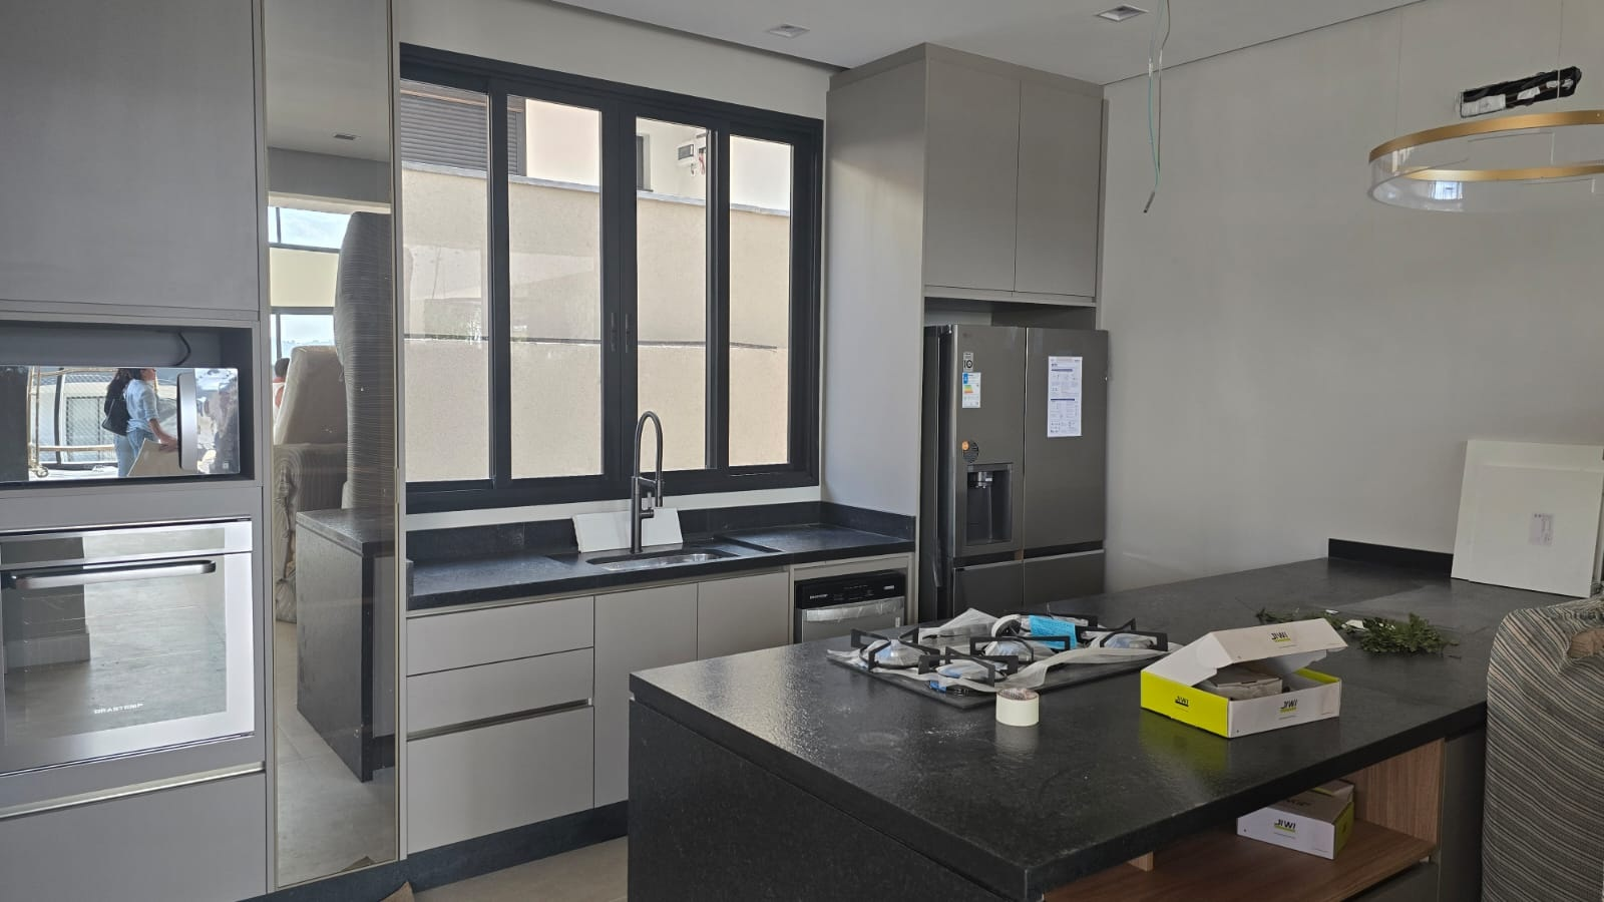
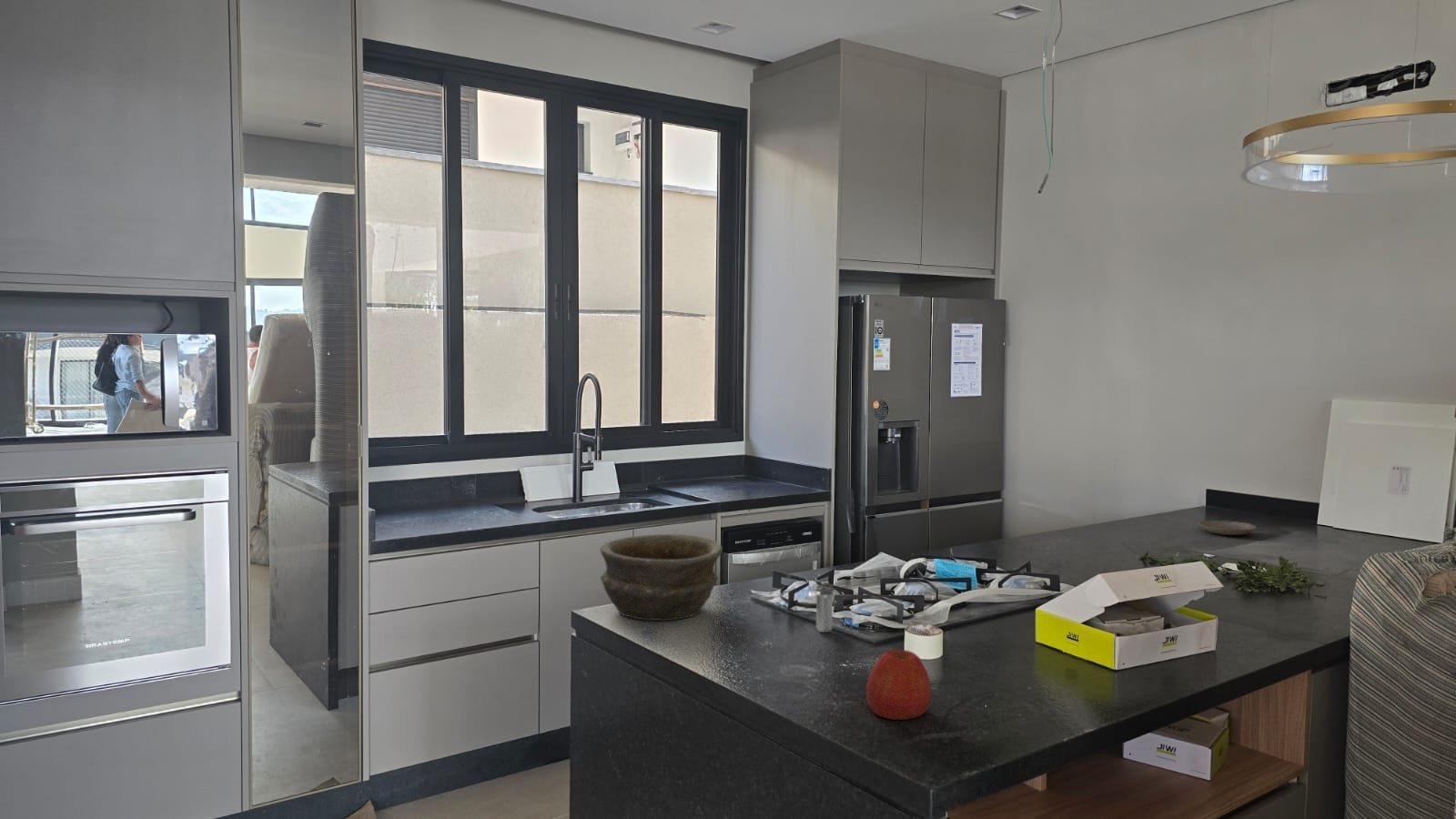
+ shaker [815,581,834,633]
+ bowl [600,533,723,622]
+ apple [865,649,933,721]
+ plate [1198,520,1258,536]
